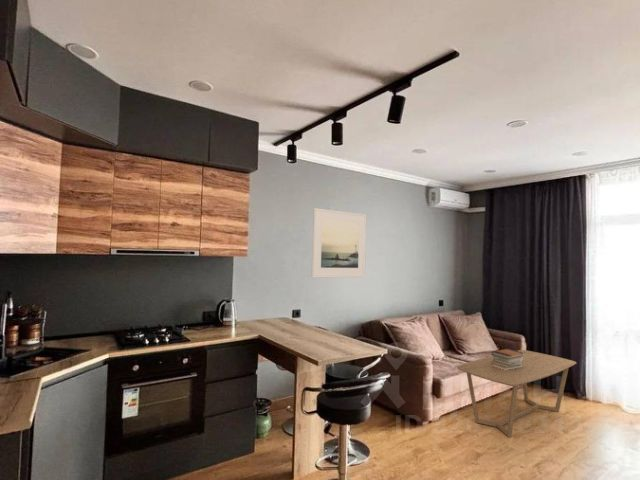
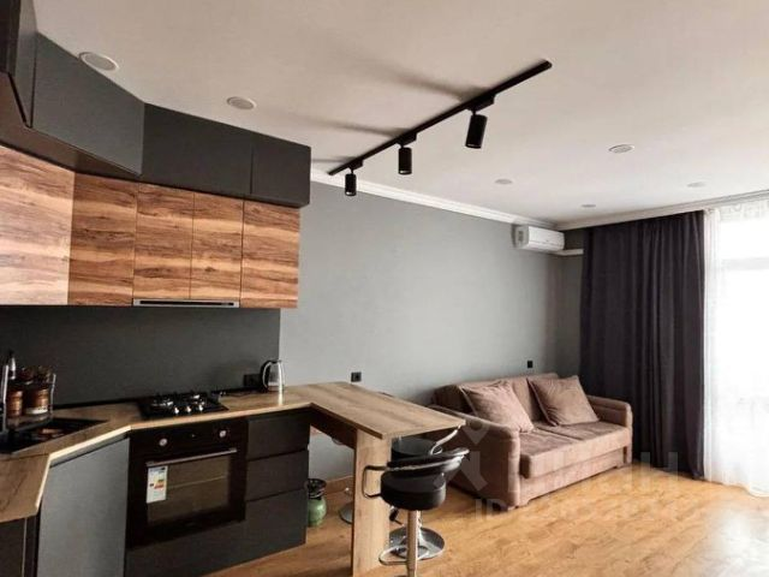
- book stack [490,348,525,370]
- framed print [311,207,368,279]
- coffee table [456,349,577,438]
